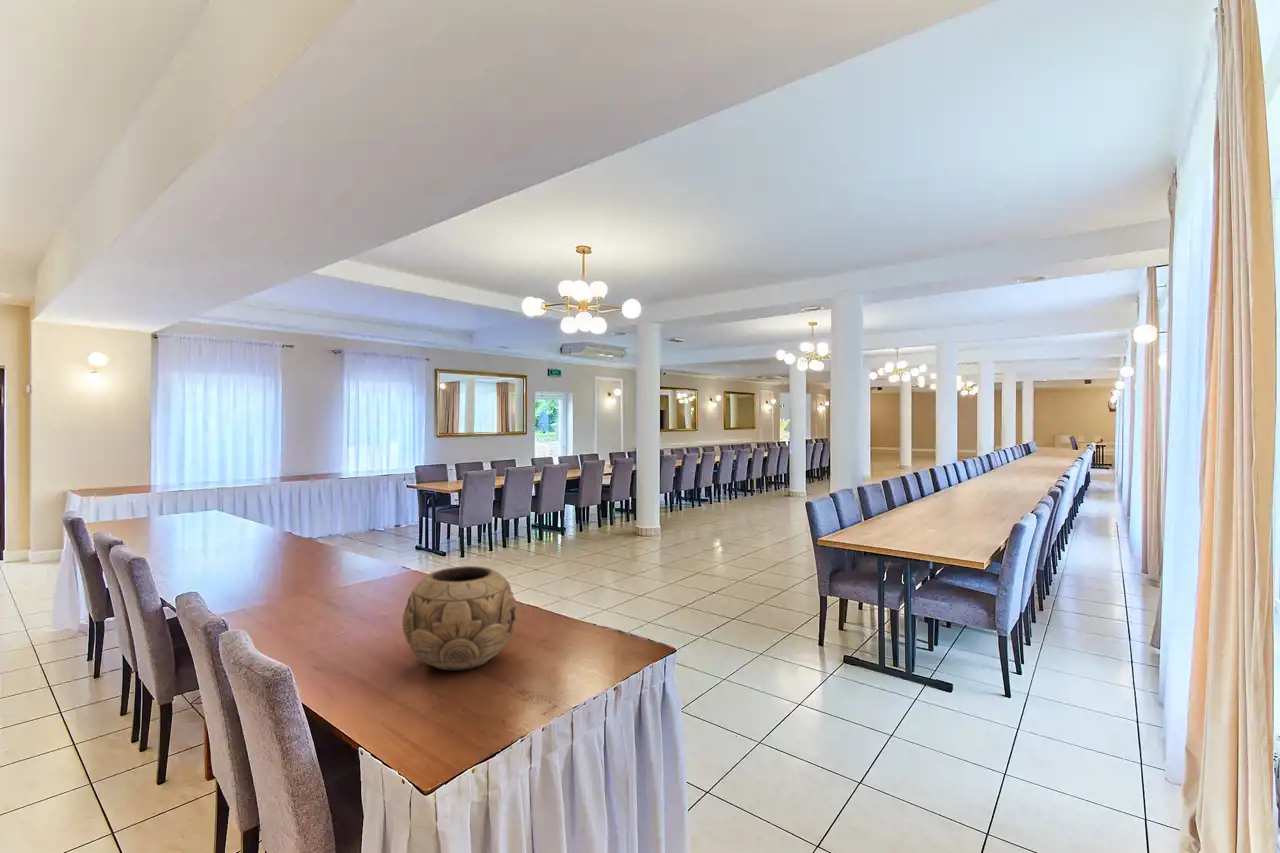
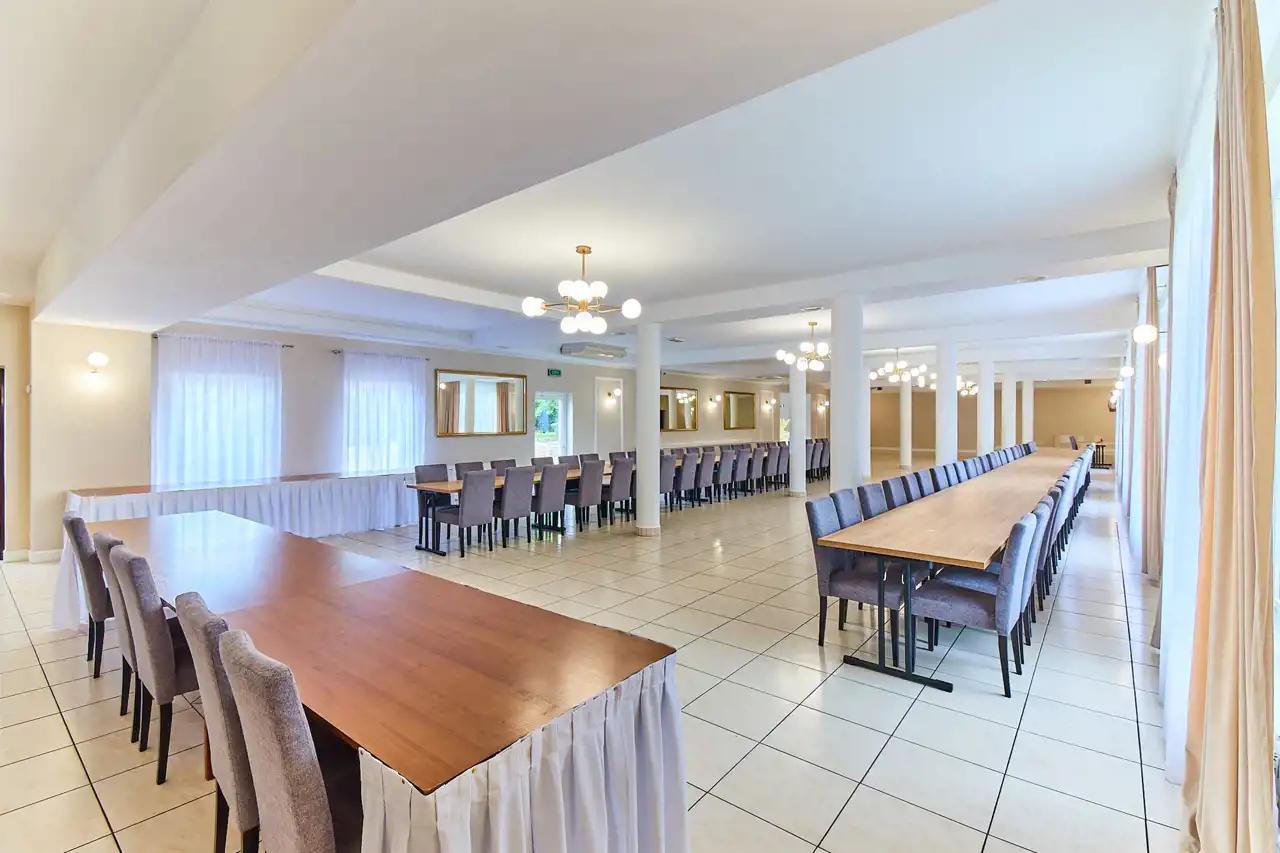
- decorative bowl [401,565,518,671]
